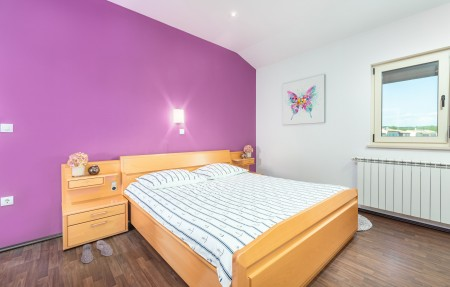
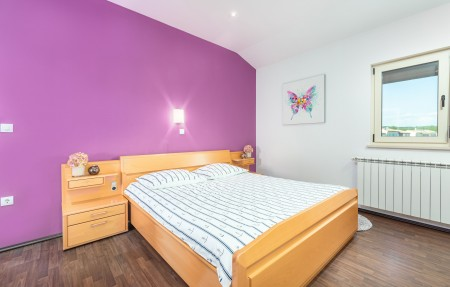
- slippers [80,239,114,264]
